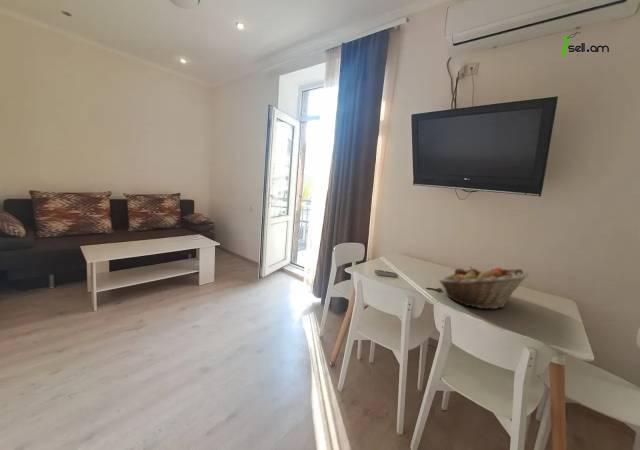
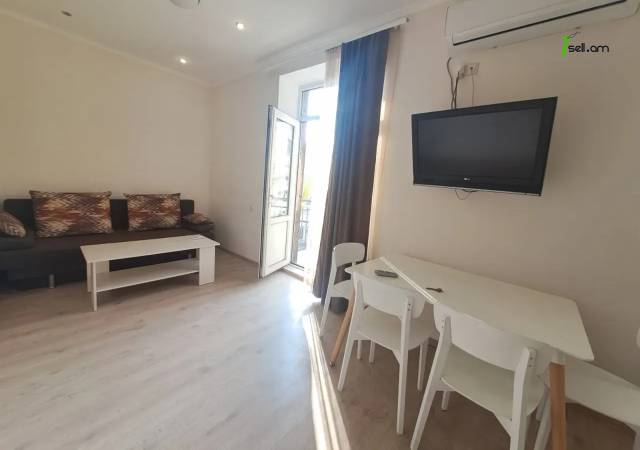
- fruit basket [438,265,530,310]
